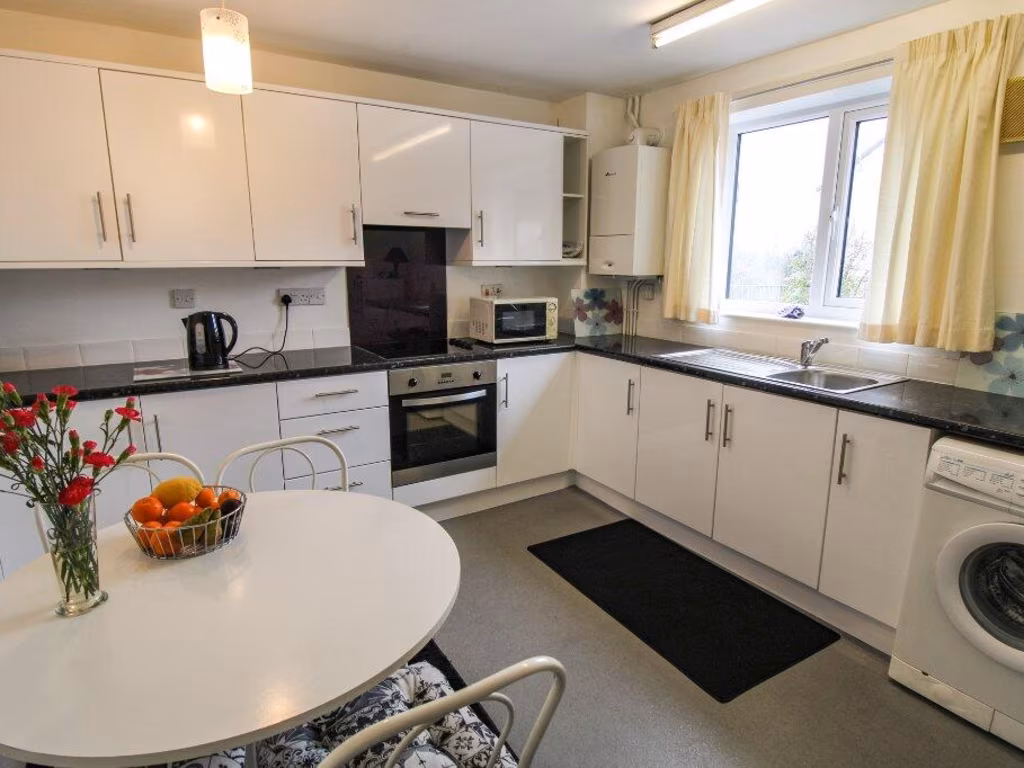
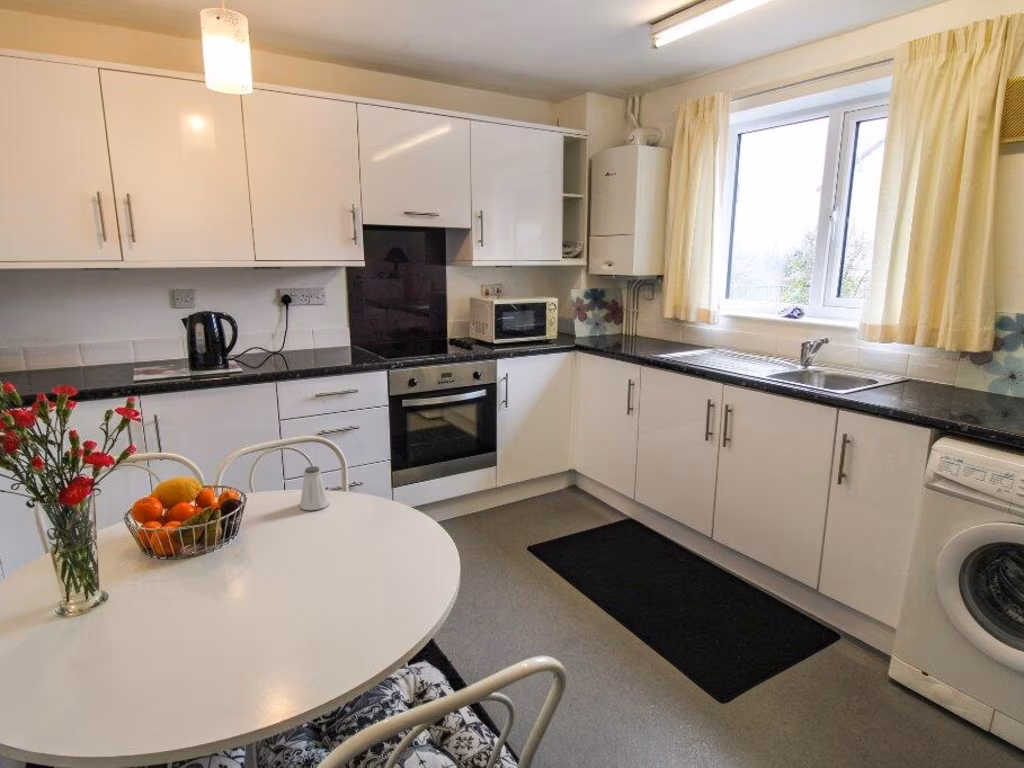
+ saltshaker [299,465,330,511]
